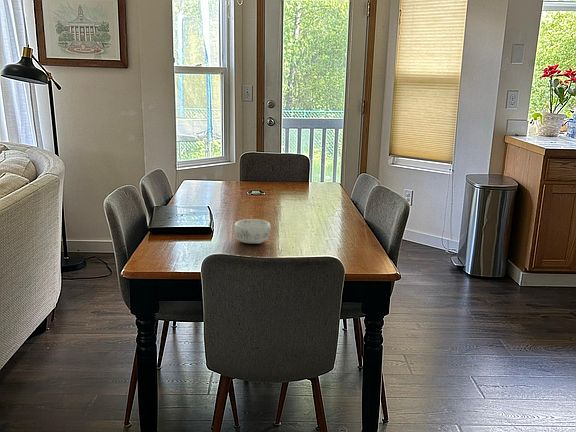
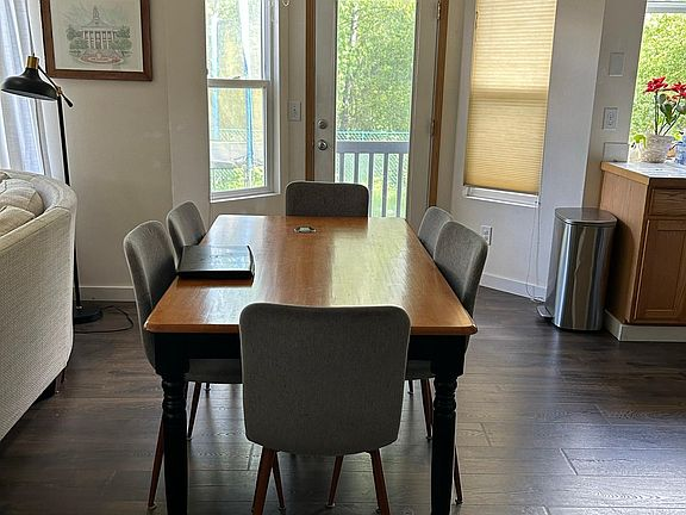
- decorative bowl [233,218,272,245]
